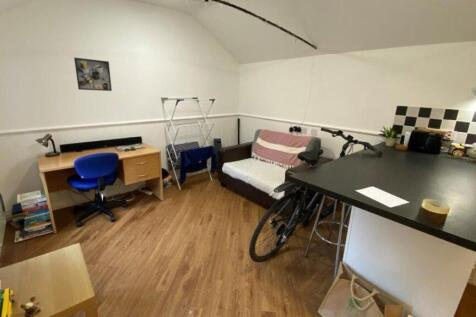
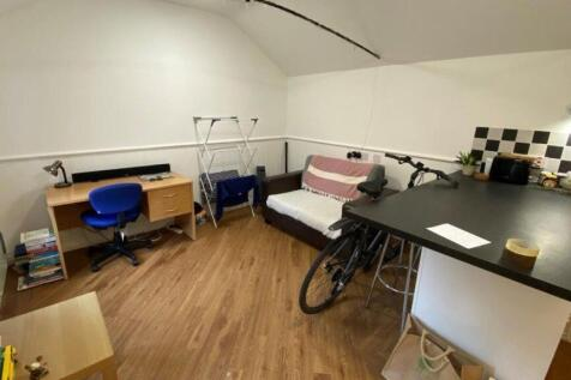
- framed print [73,56,113,92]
